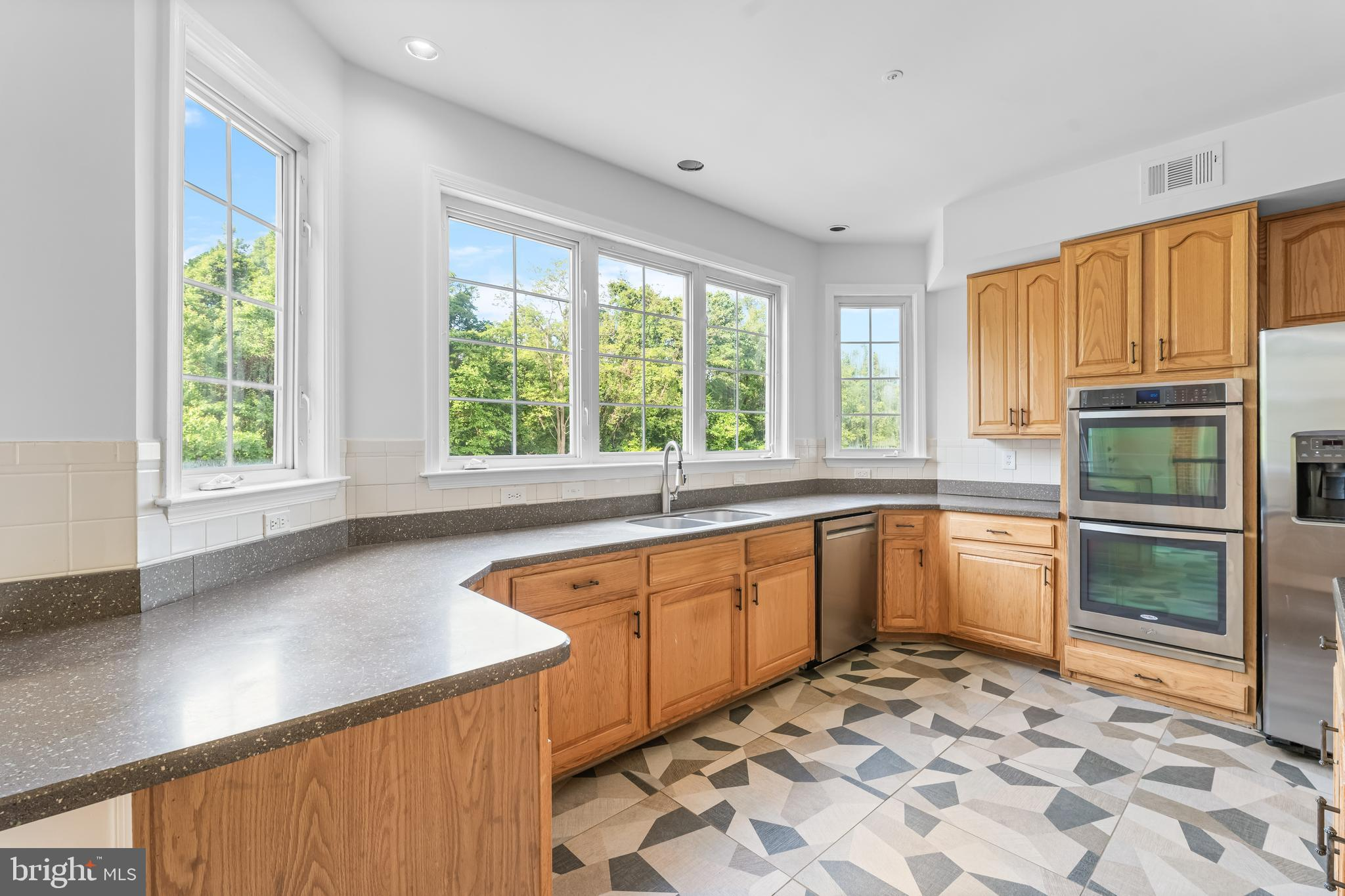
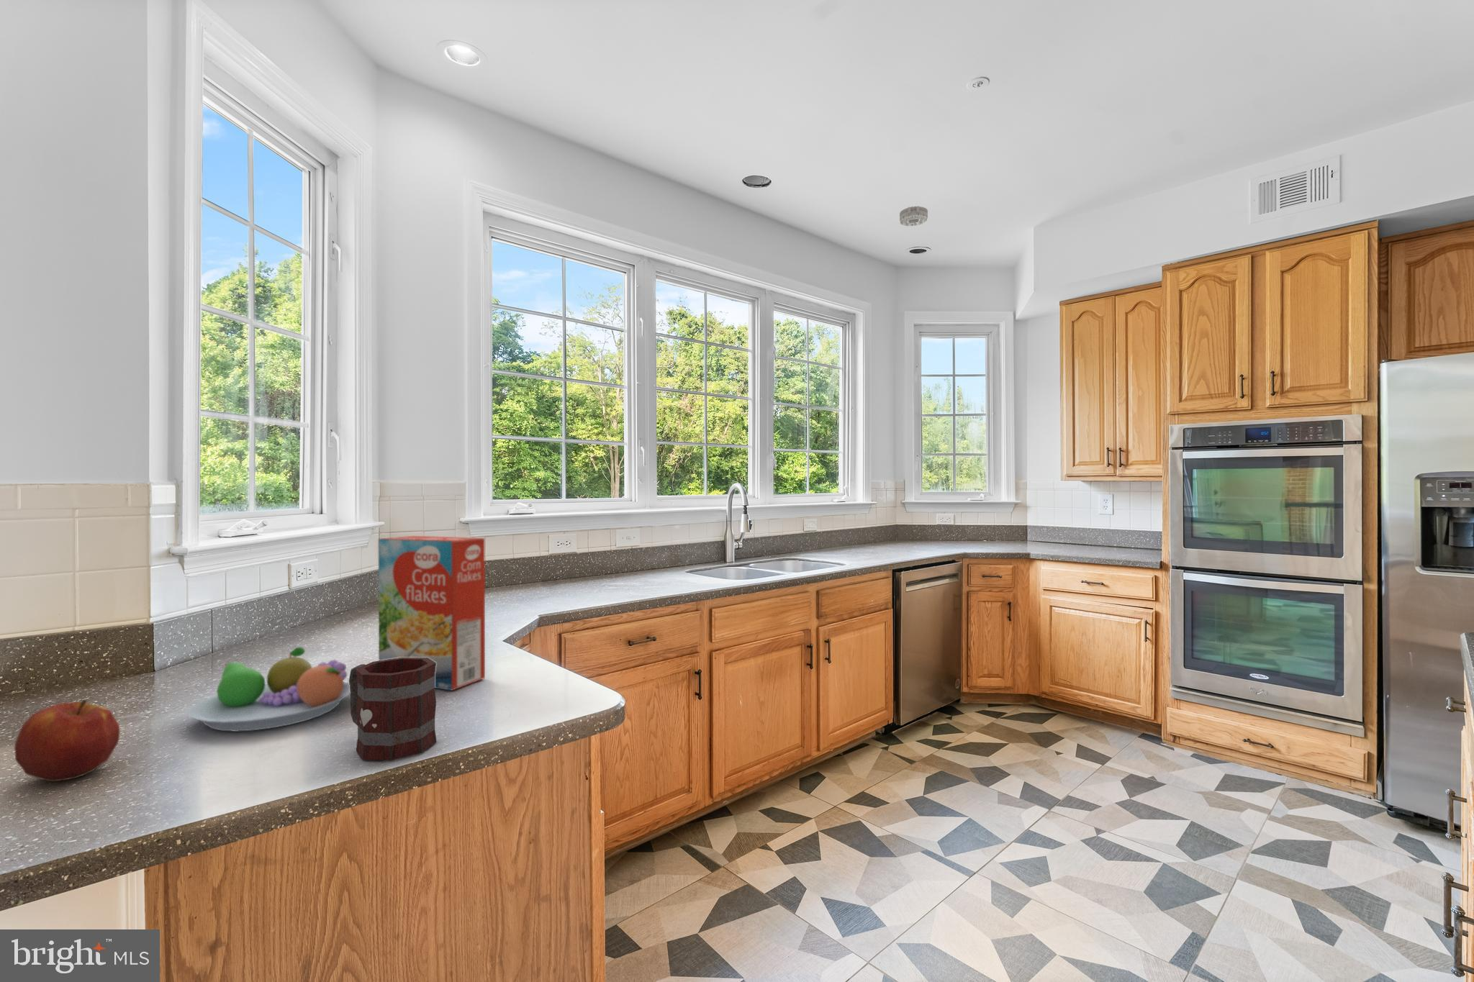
+ fruit bowl [187,646,351,732]
+ smoke detector [899,206,928,227]
+ apple [13,699,121,783]
+ mug [348,658,437,761]
+ cereal box [378,535,485,692]
